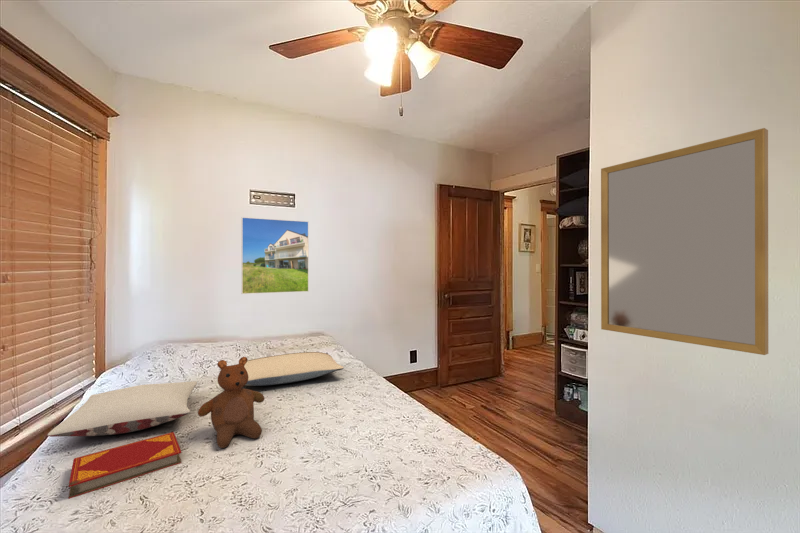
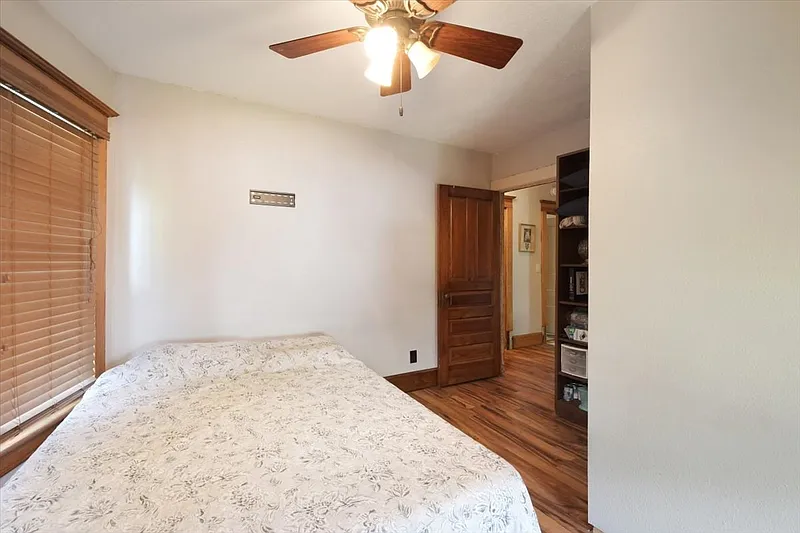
- teddy bear [197,356,265,449]
- pillow [244,351,345,387]
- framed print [241,216,310,295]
- hardback book [67,431,182,500]
- pillow [47,380,198,438]
- home mirror [600,127,769,356]
